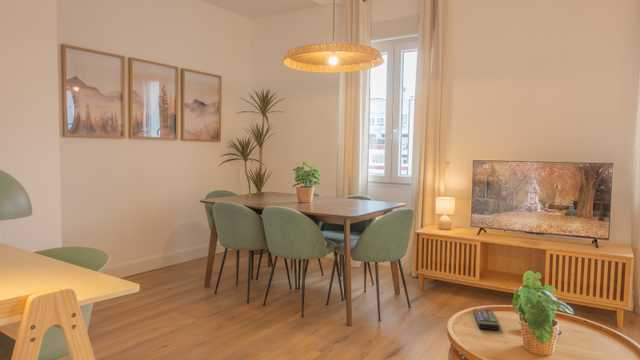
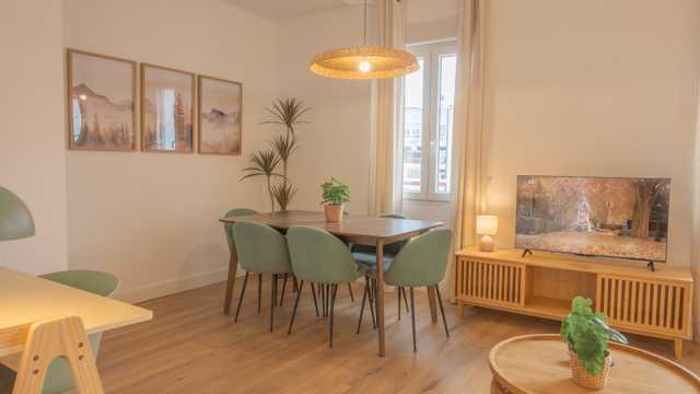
- remote control [472,307,500,331]
